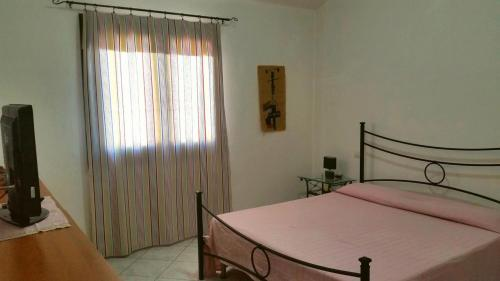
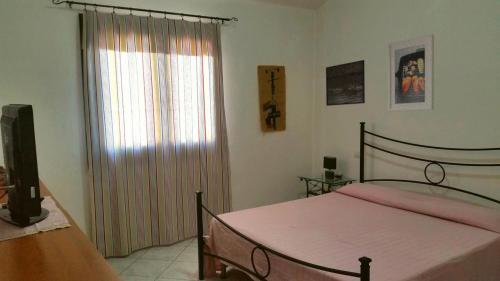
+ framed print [387,33,435,113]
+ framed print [325,59,366,107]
